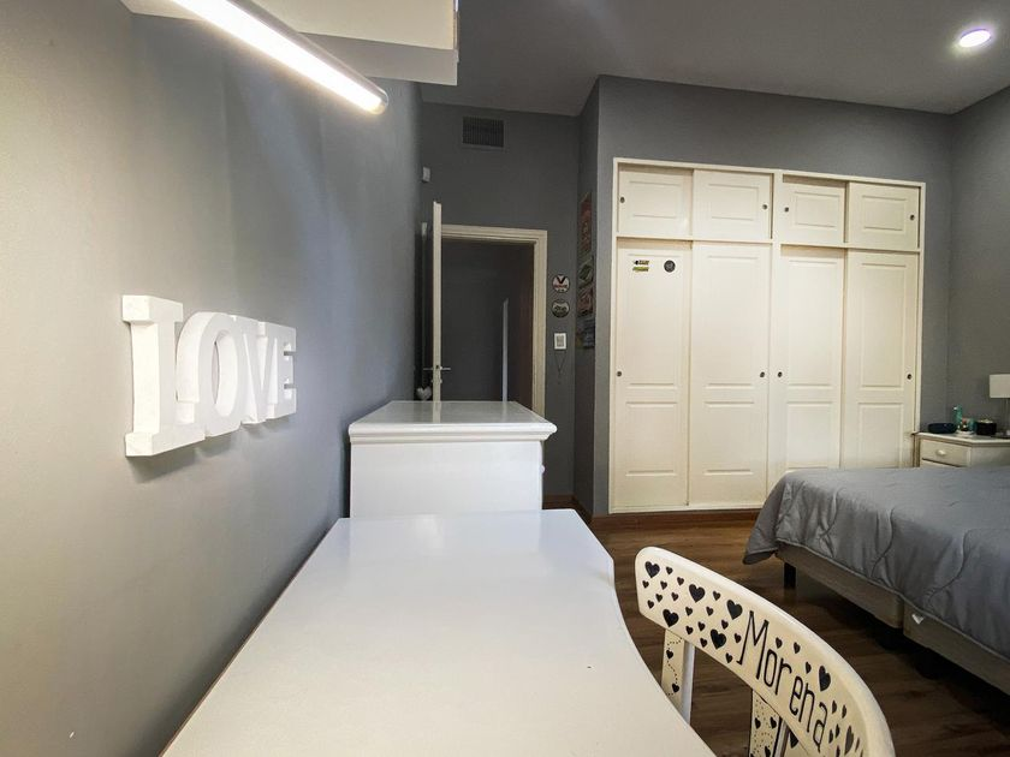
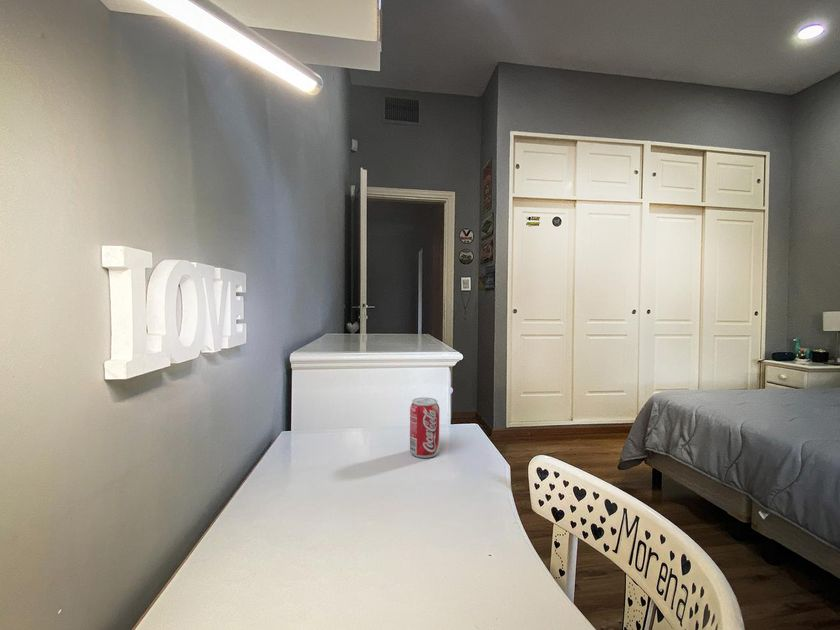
+ beverage can [409,396,440,459]
